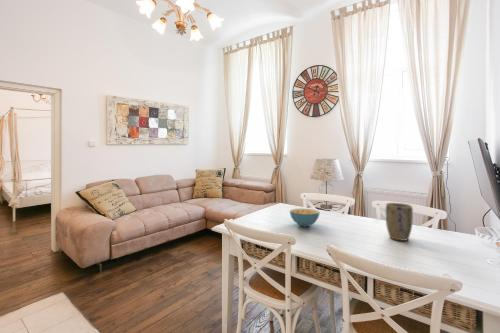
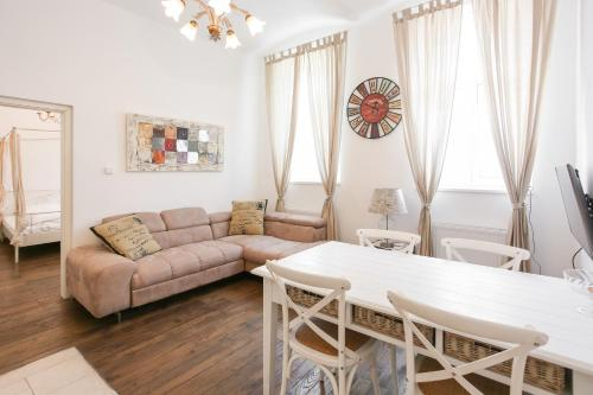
- plant pot [385,202,414,242]
- cereal bowl [289,208,321,227]
